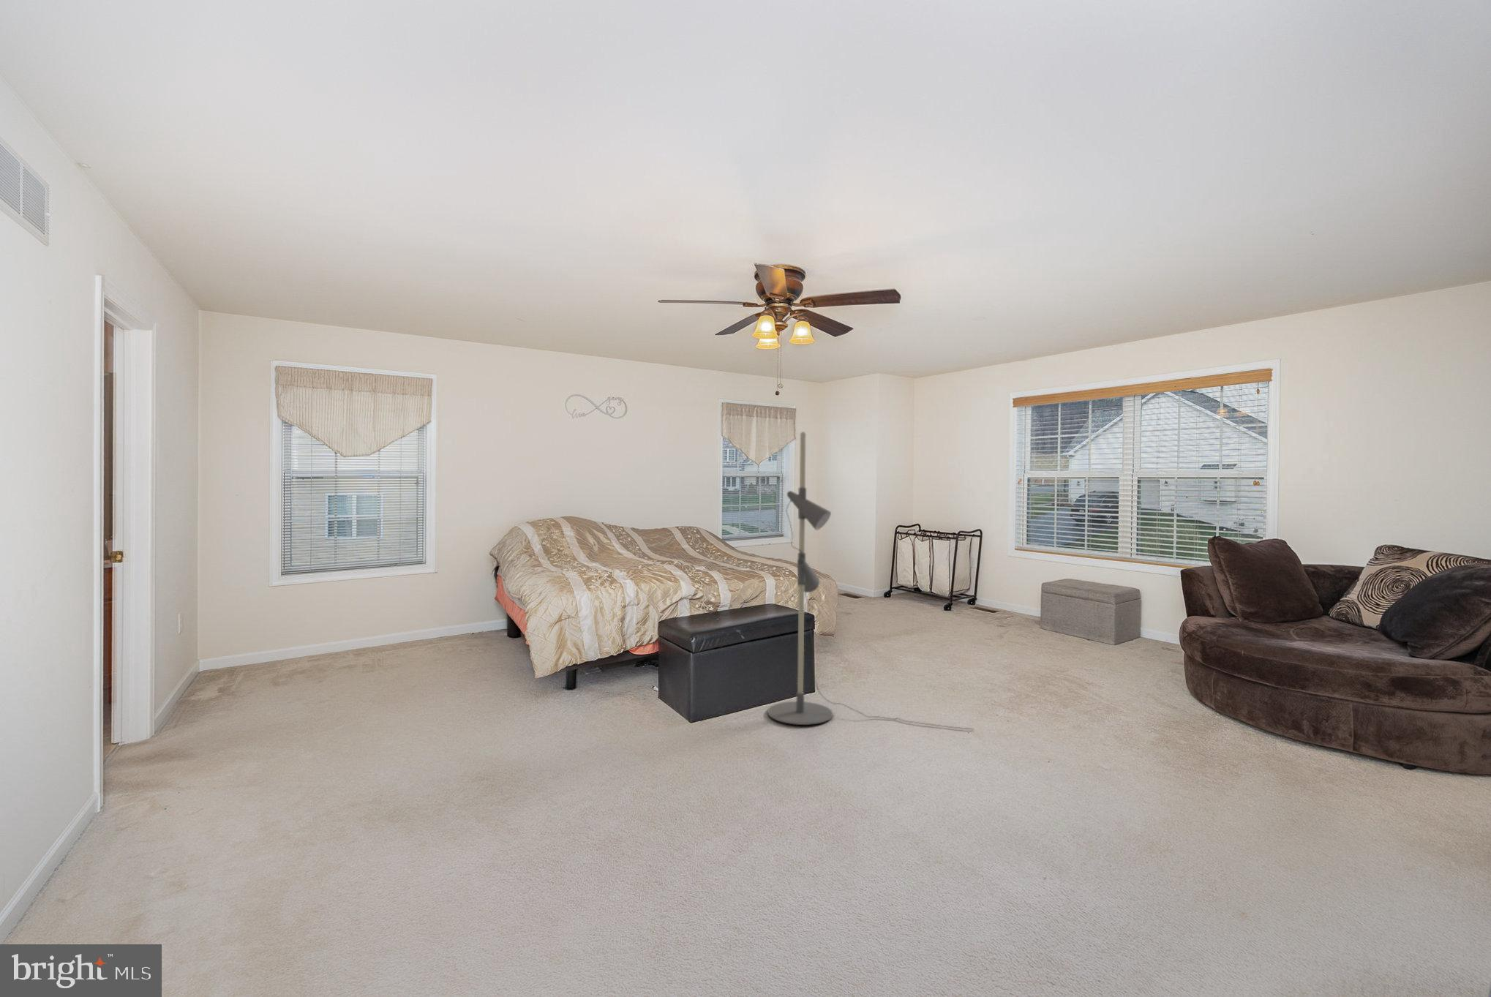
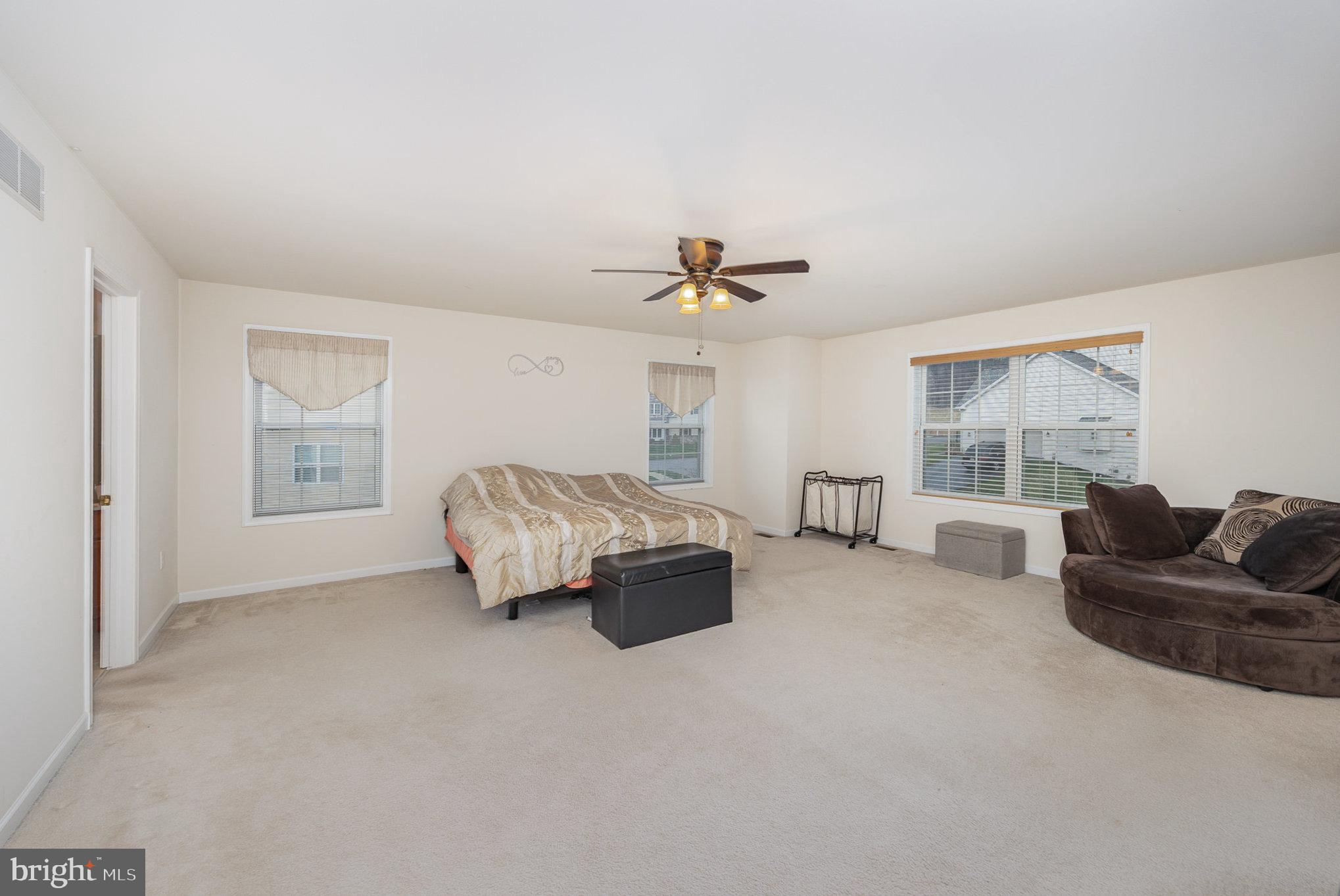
- floor lamp [767,431,975,730]
